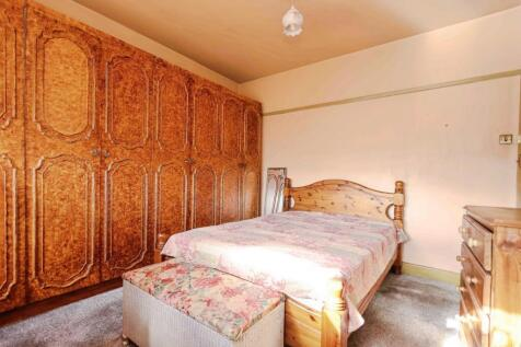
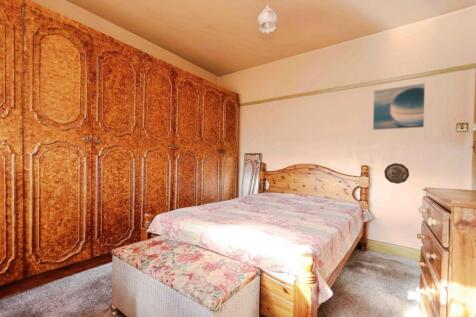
+ decorative plate [383,162,410,185]
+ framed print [372,82,426,131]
